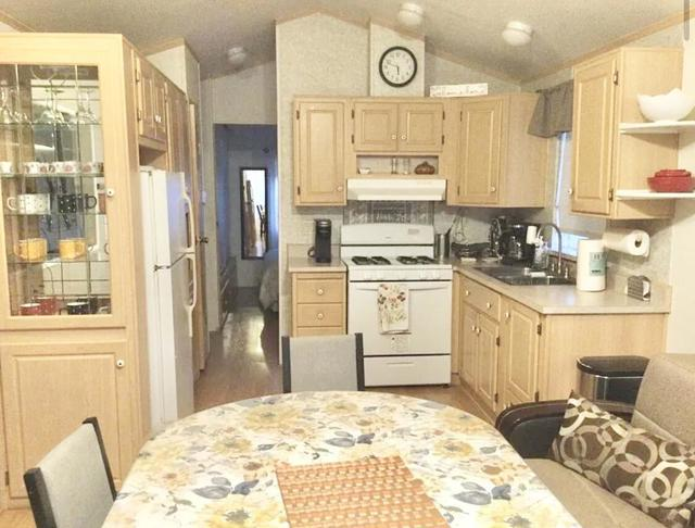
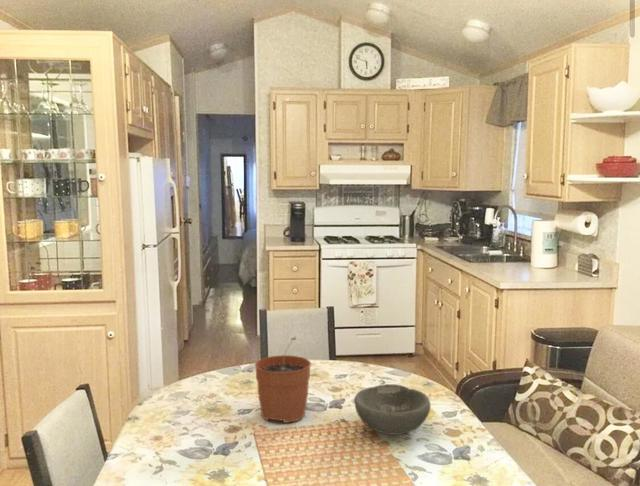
+ plant pot [254,335,312,424]
+ bowl [353,383,431,436]
